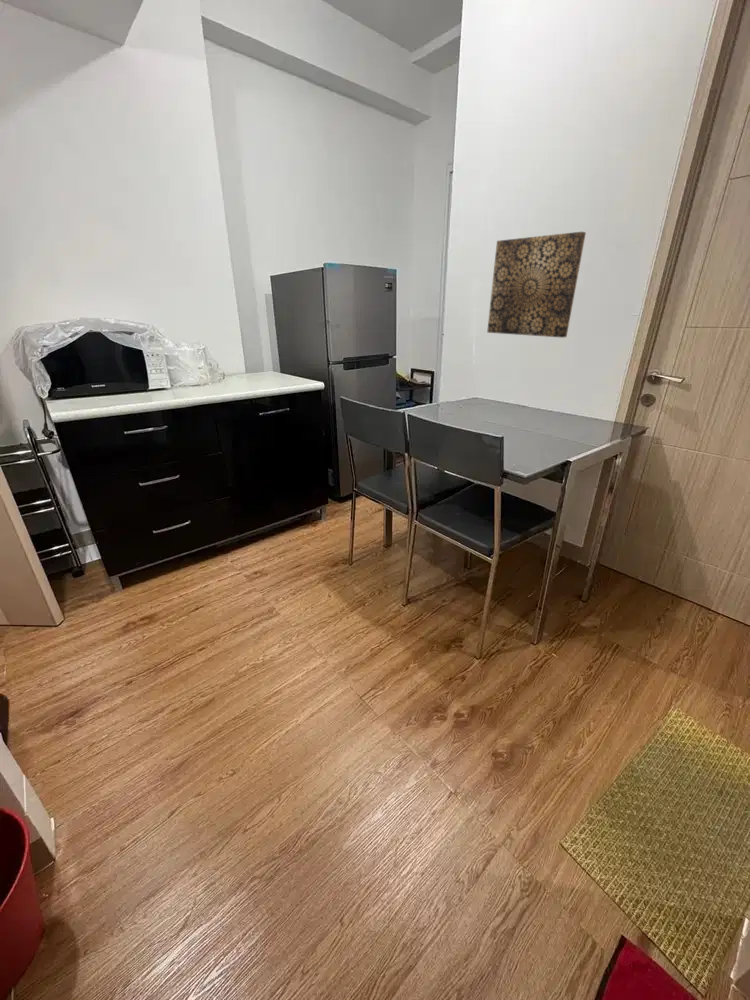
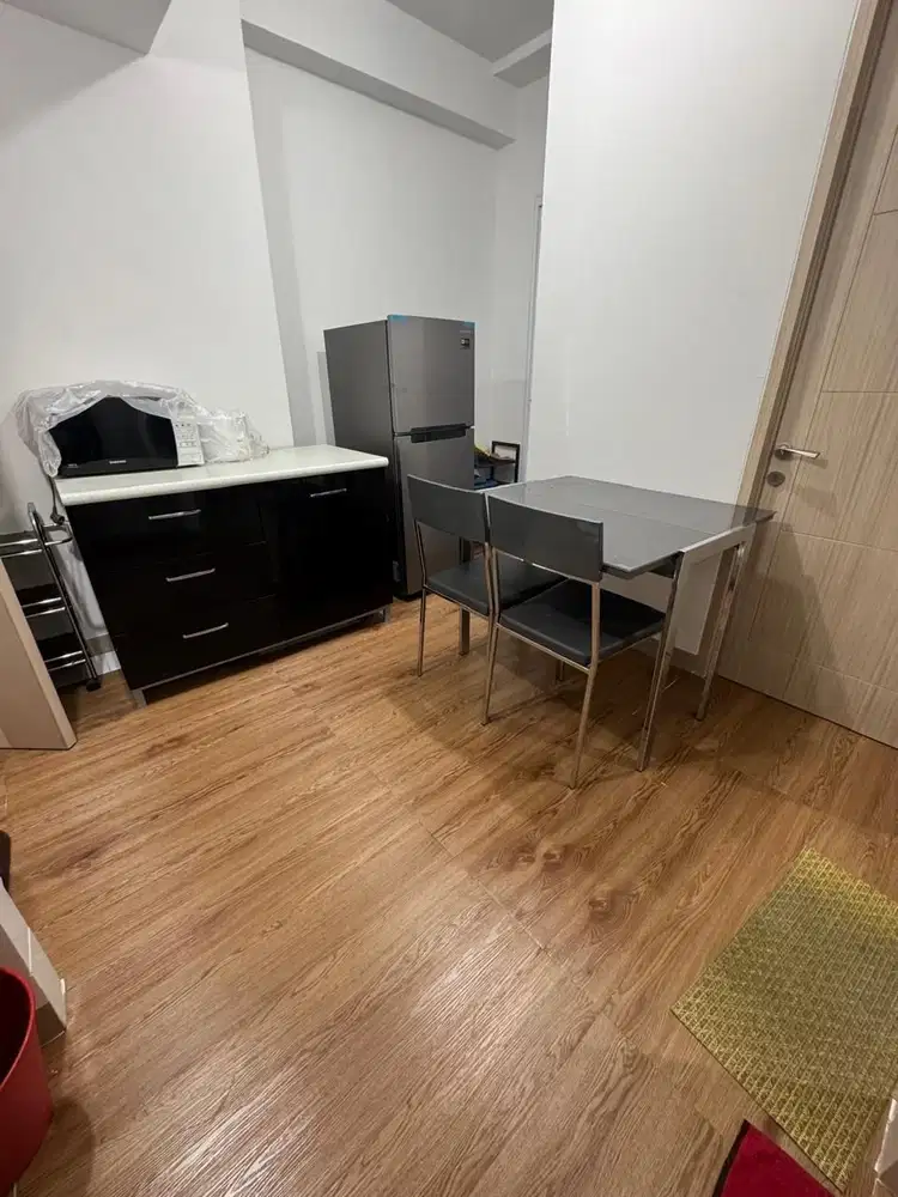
- wall art [486,231,587,339]
